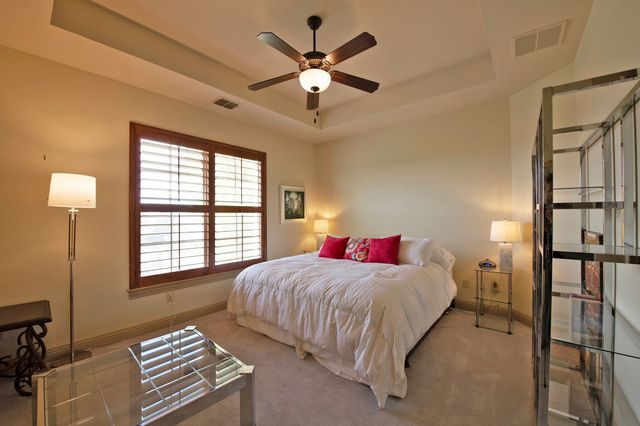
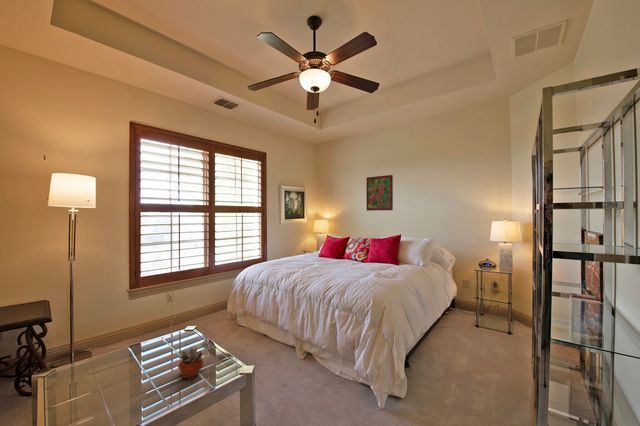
+ succulent planter [177,347,204,381]
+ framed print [365,174,394,212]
